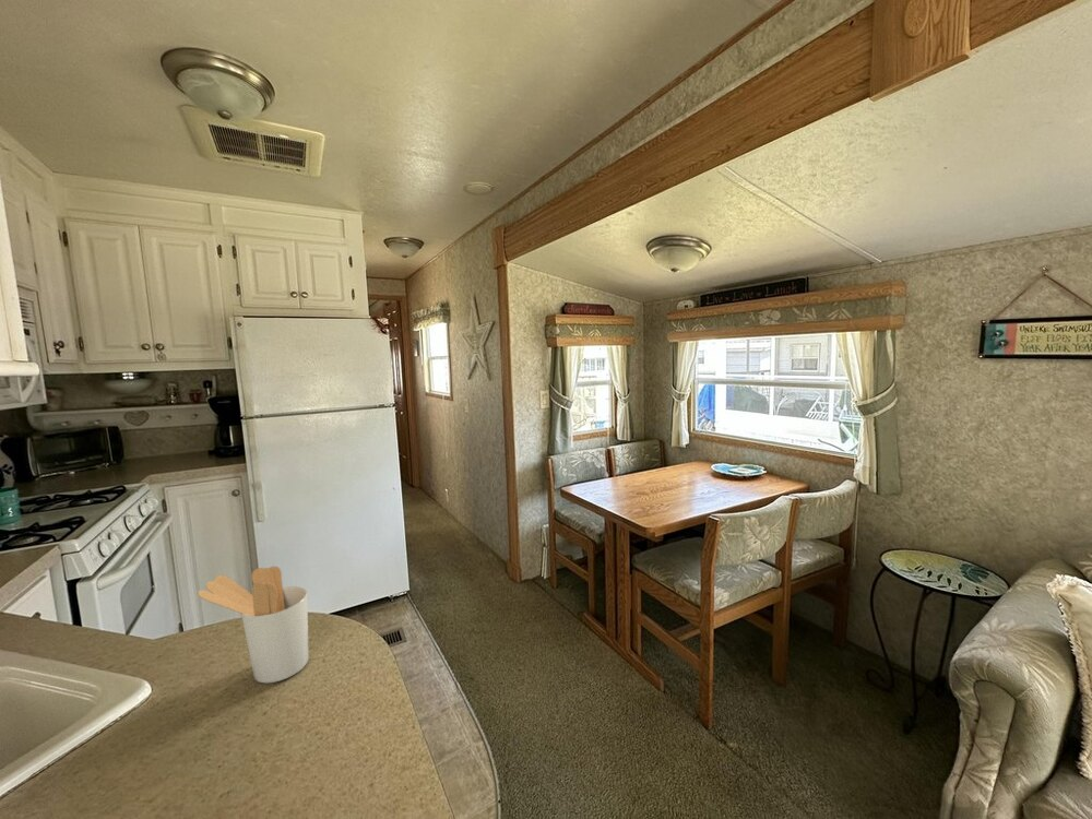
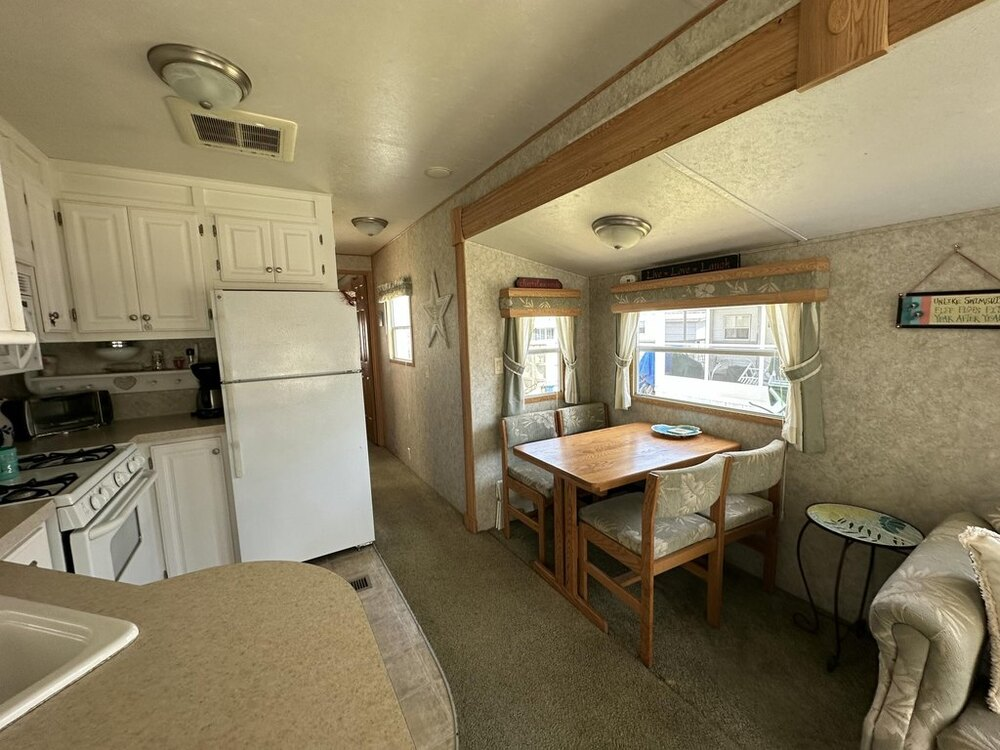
- utensil holder [197,566,310,684]
